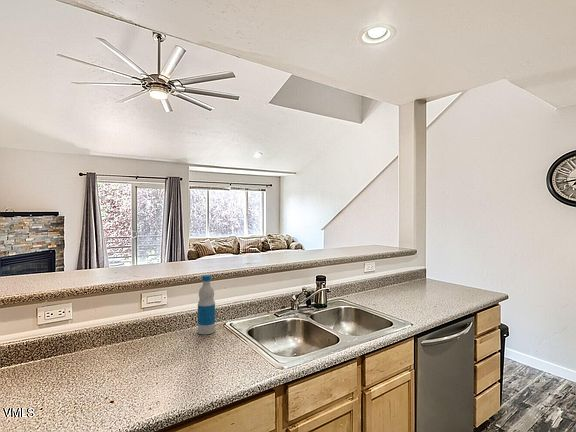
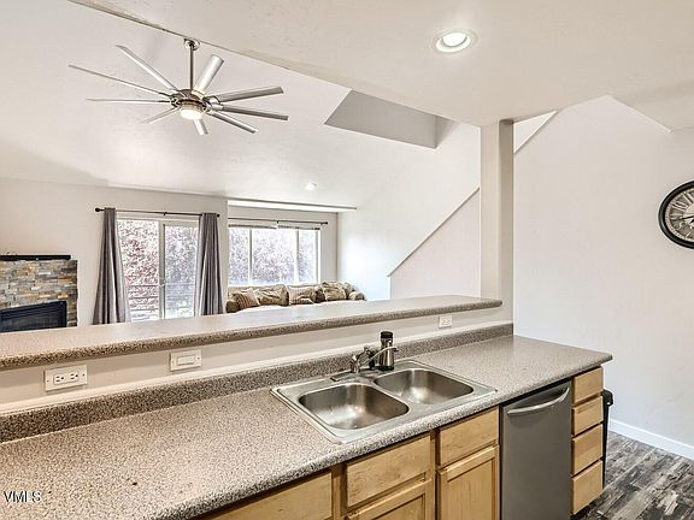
- bottle [197,274,216,335]
